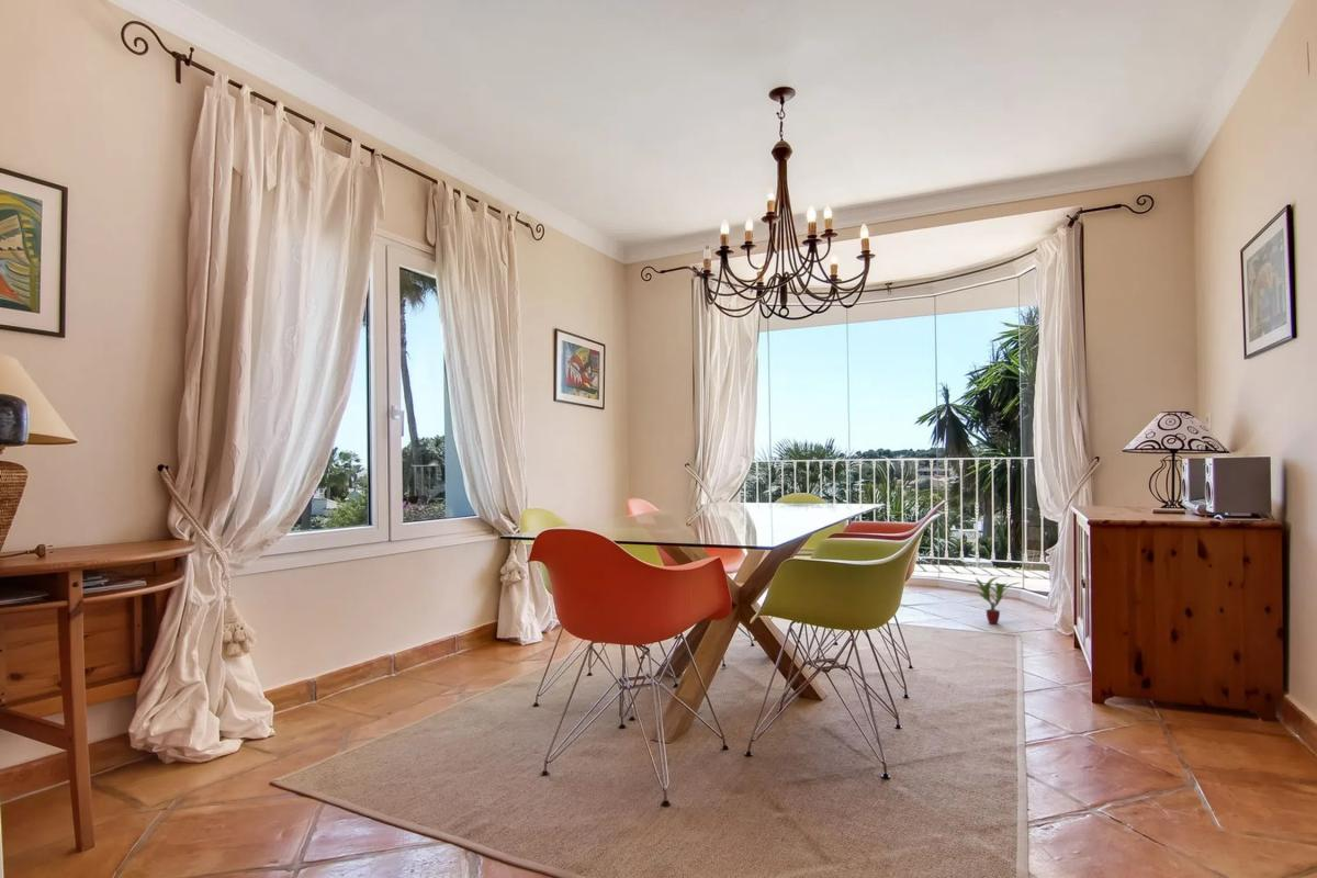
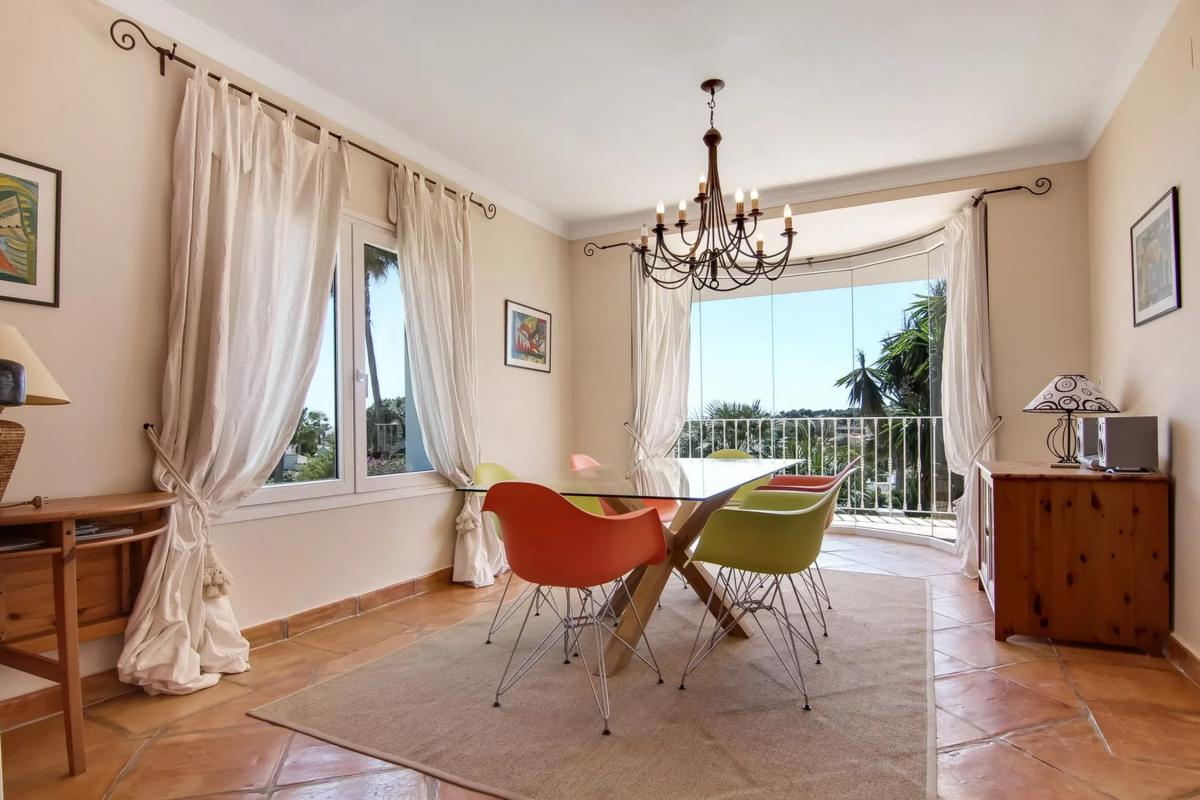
- potted plant [967,575,1022,626]
